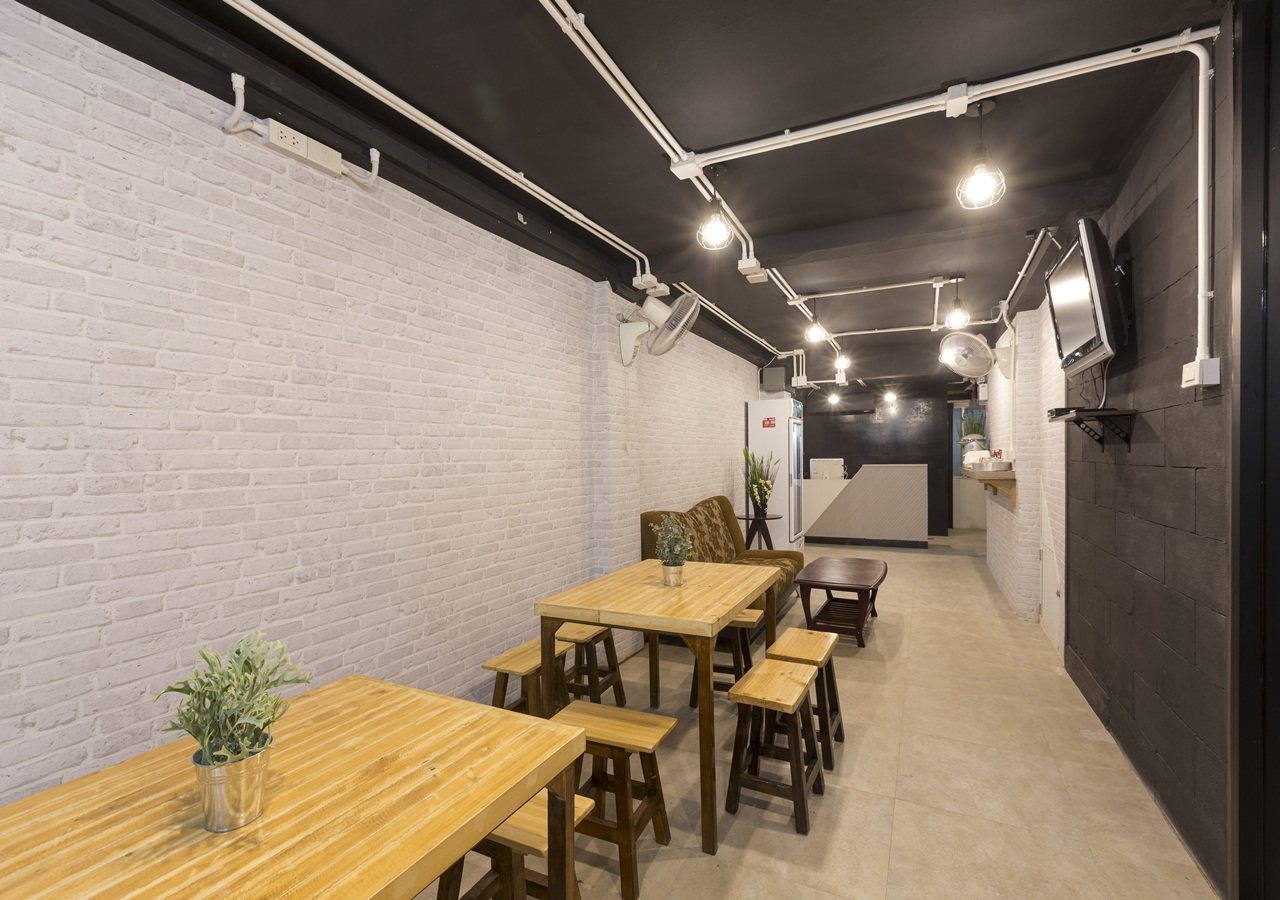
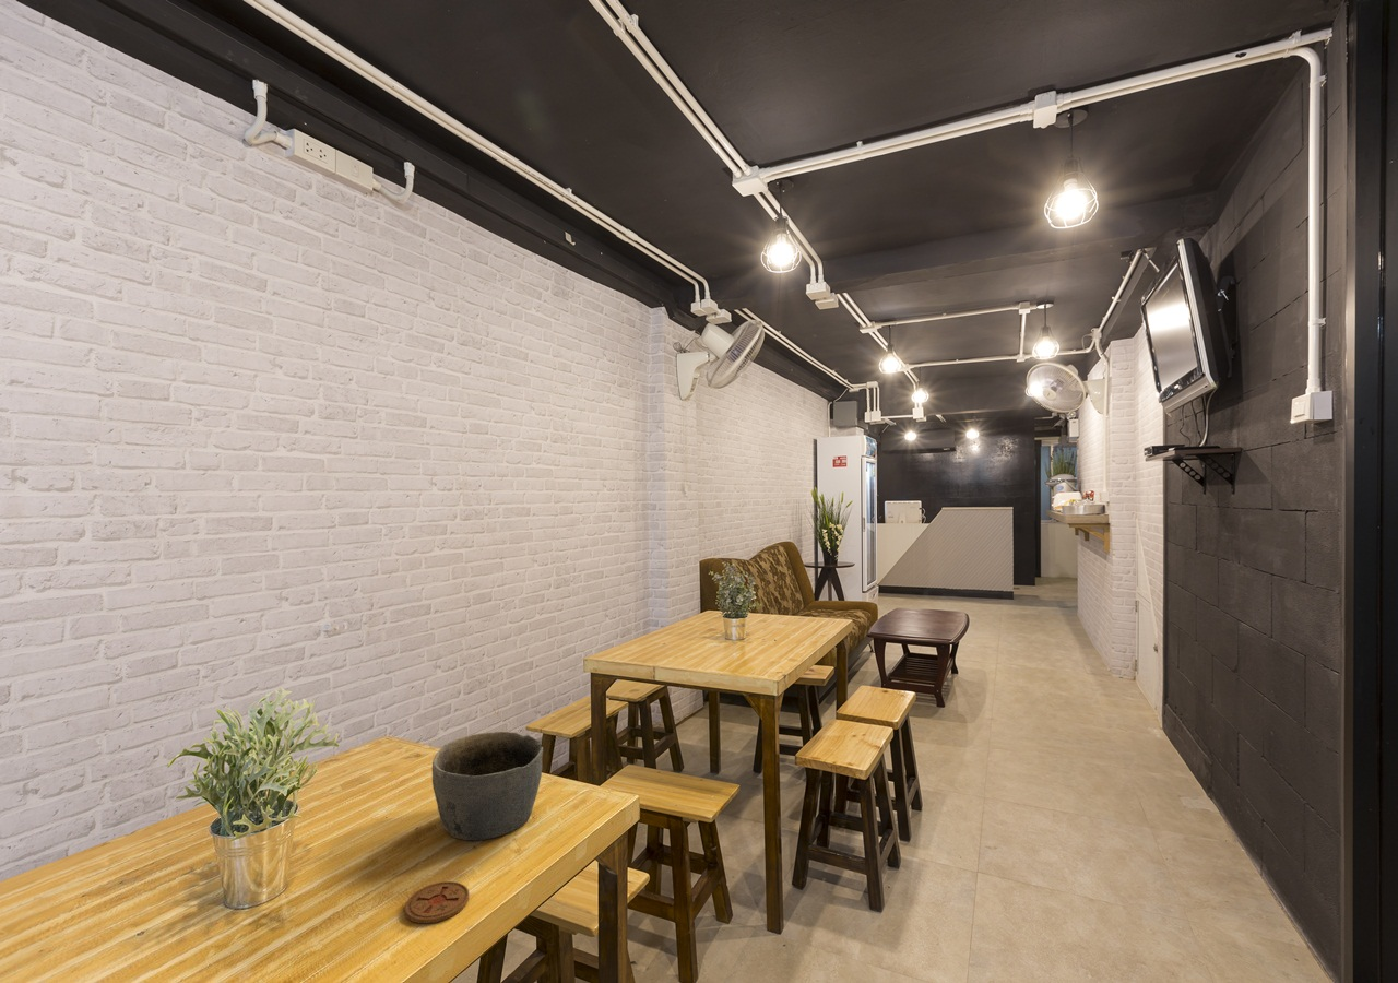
+ bowl [431,731,544,841]
+ coaster [403,880,471,924]
